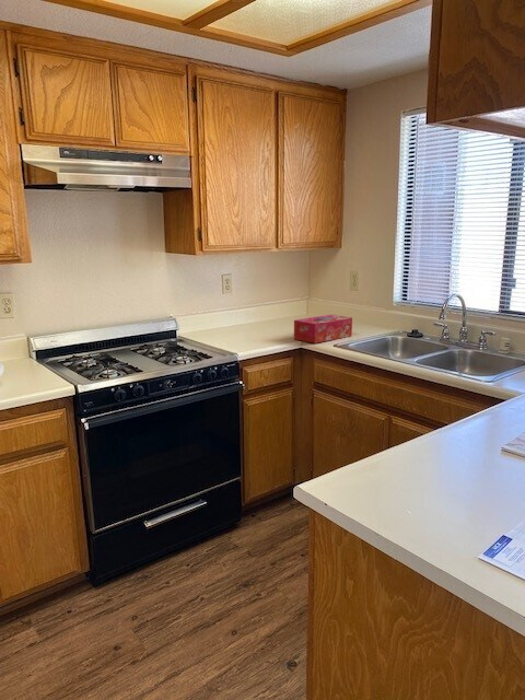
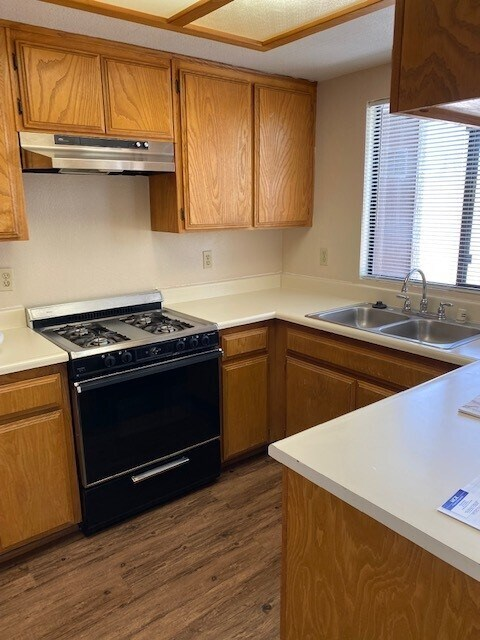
- tissue box [293,314,353,345]
